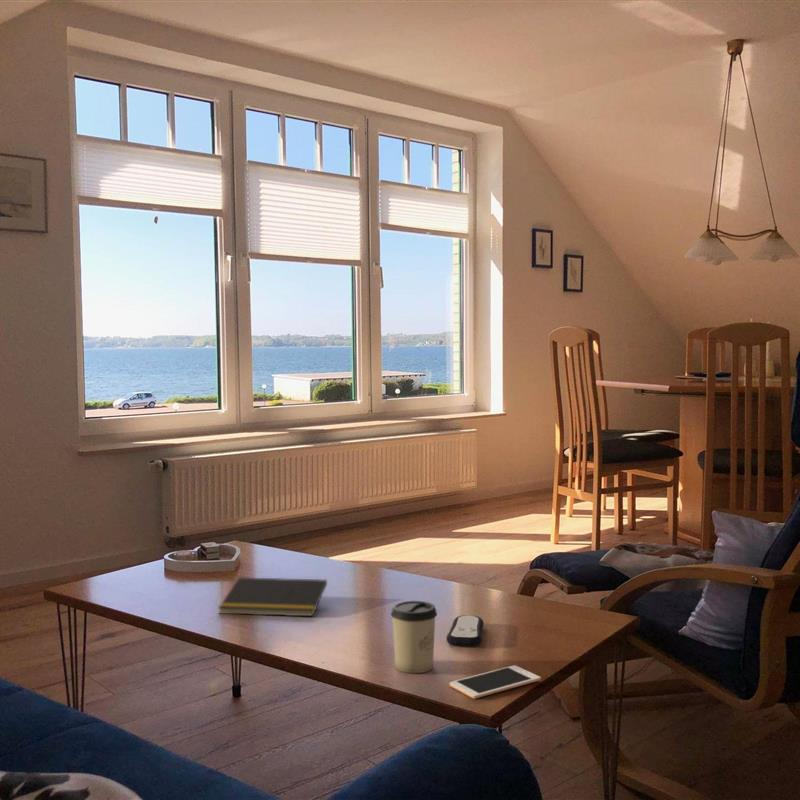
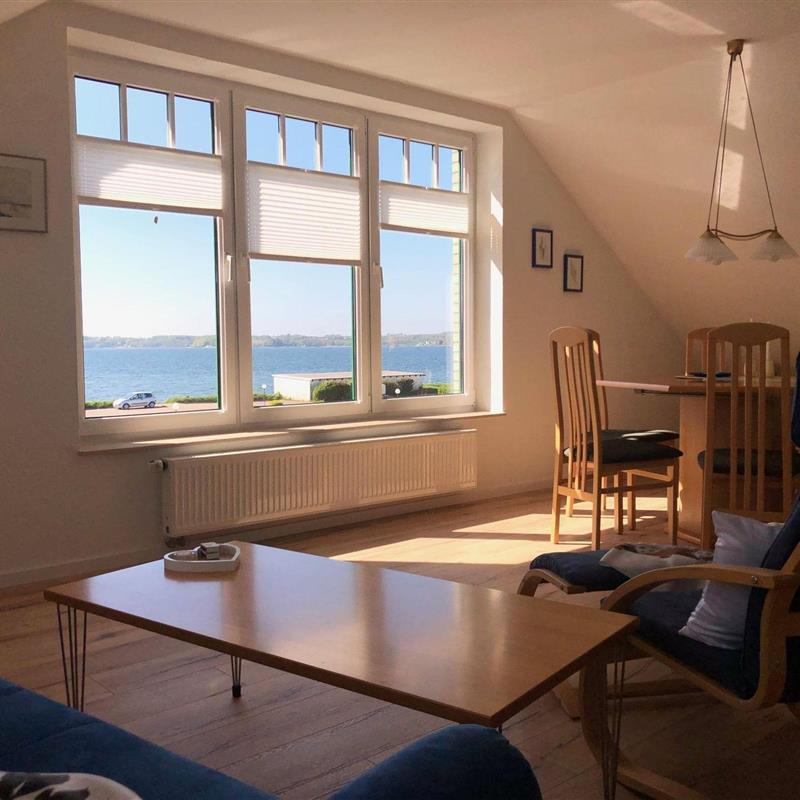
- remote control [445,614,484,647]
- cell phone [449,664,542,700]
- cup [390,600,438,674]
- notepad [217,577,328,617]
